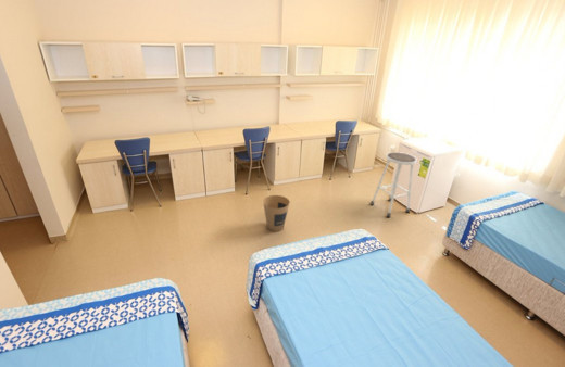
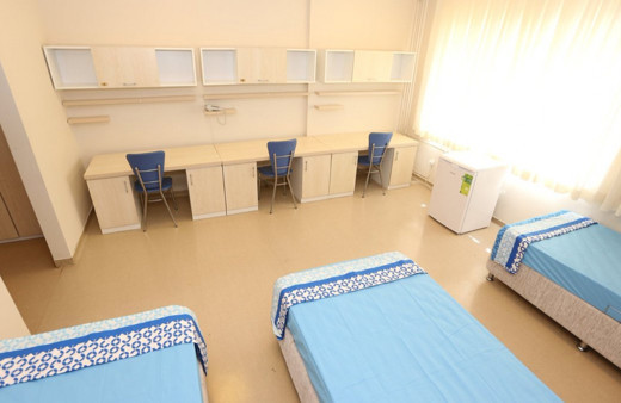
- stool [369,151,418,218]
- trash can [262,194,291,232]
